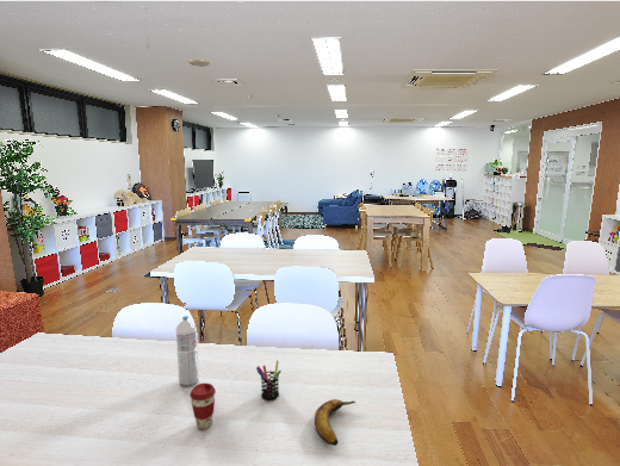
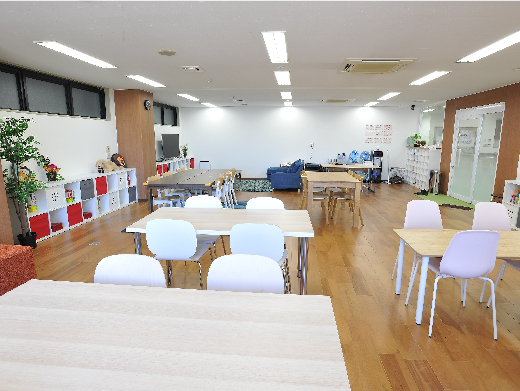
- water bottle [175,315,199,387]
- banana [314,398,356,447]
- coffee cup [188,381,217,430]
- pen holder [255,360,283,402]
